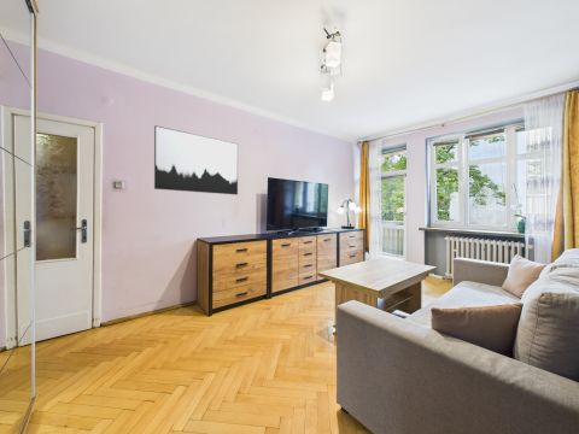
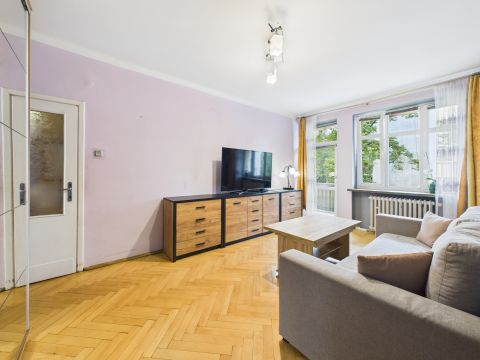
- wall art [153,124,239,195]
